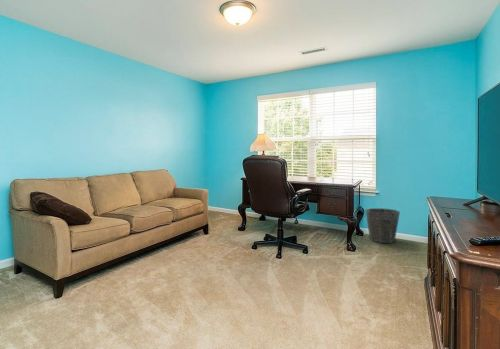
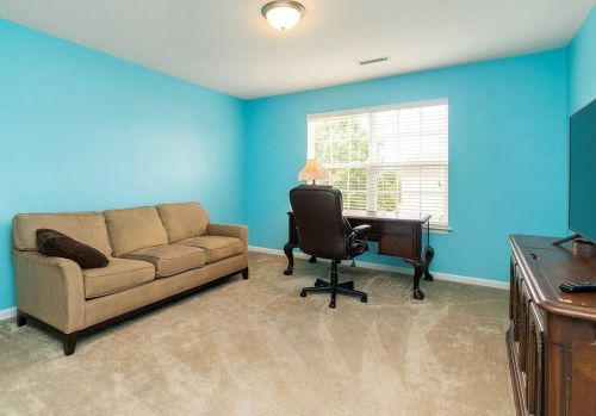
- waste bin [365,207,401,244]
